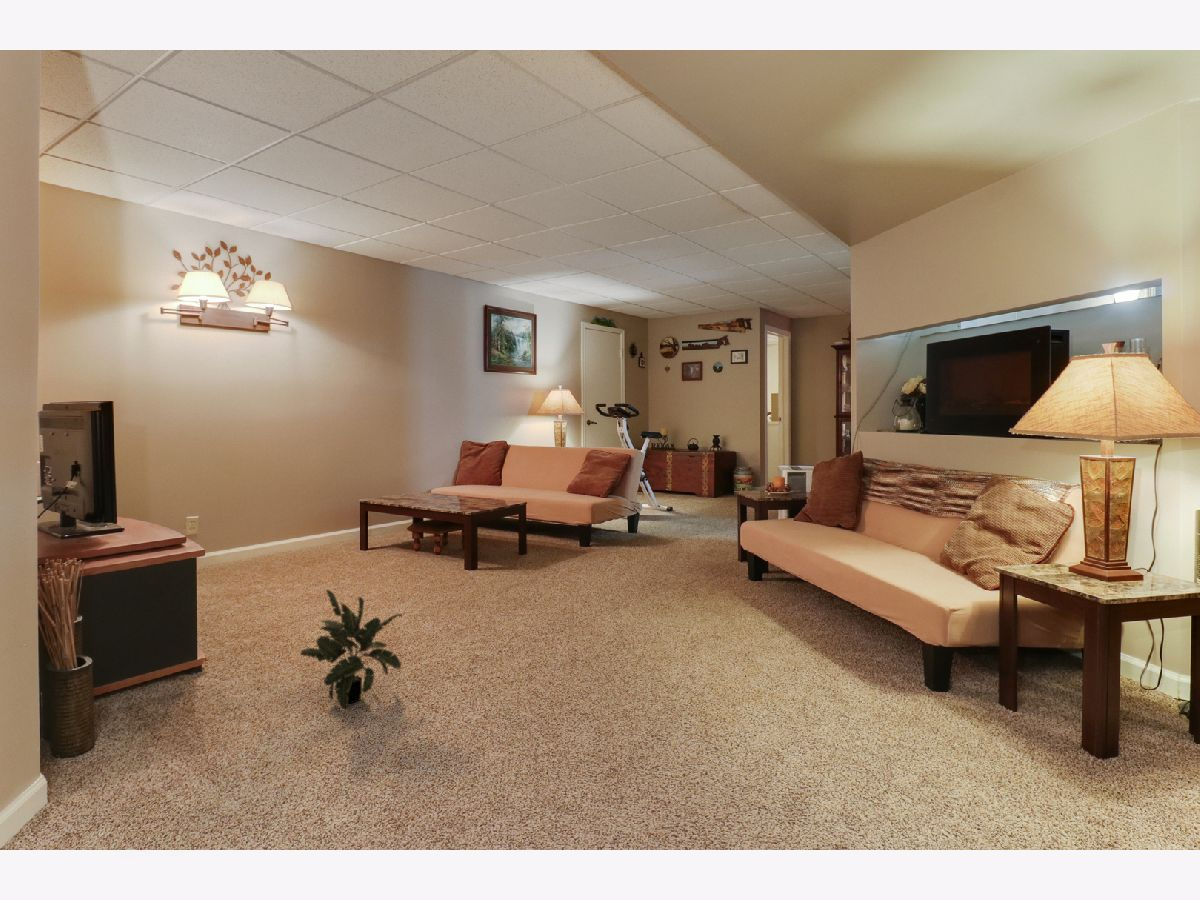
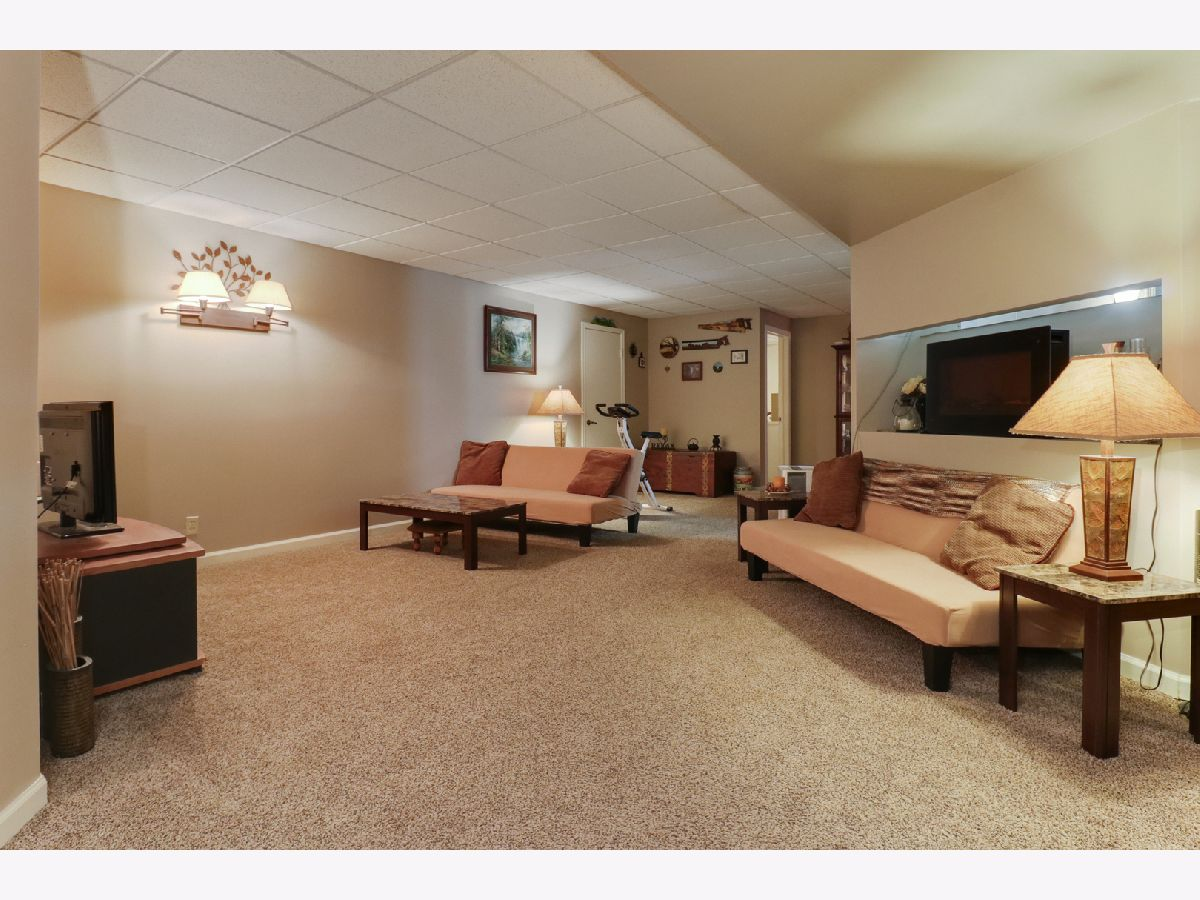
- potted plant [299,589,403,710]
